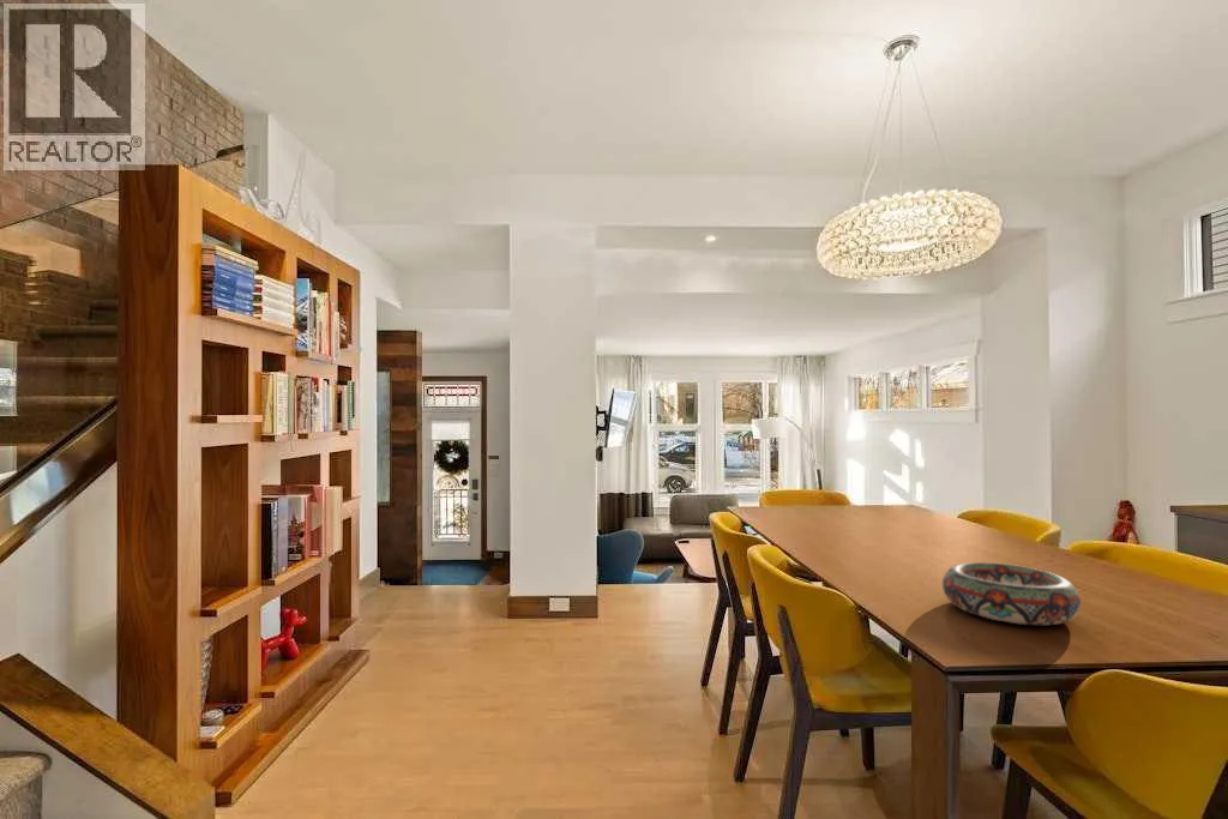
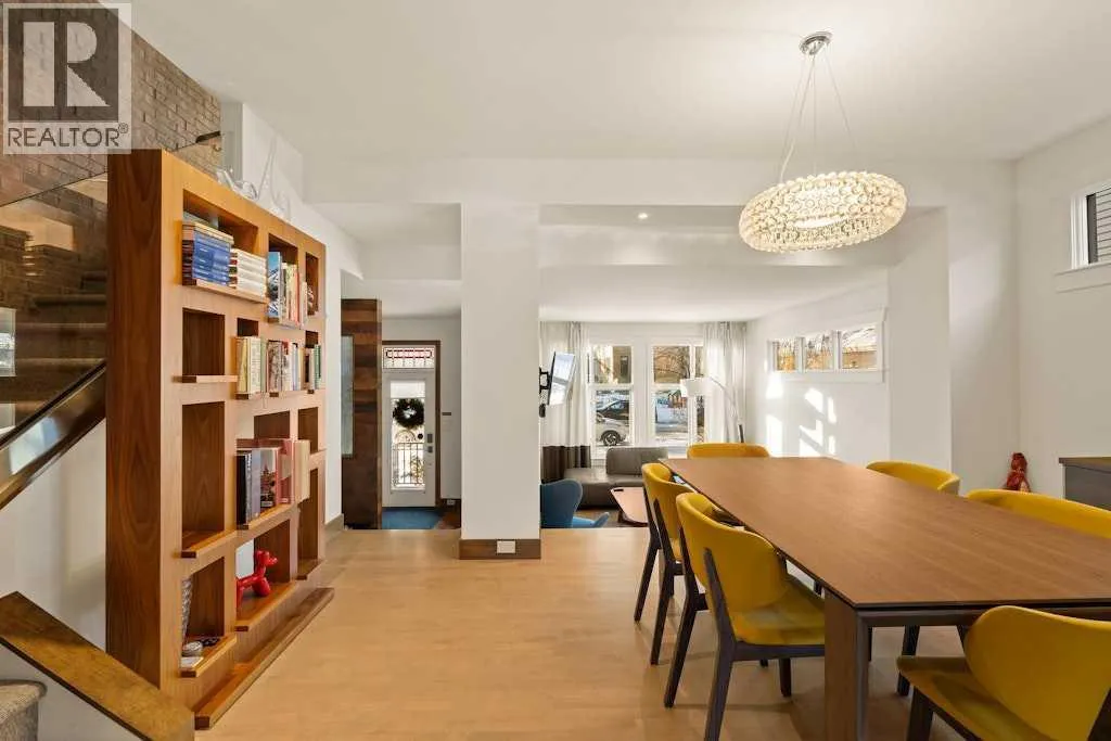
- decorative bowl [941,561,1082,626]
